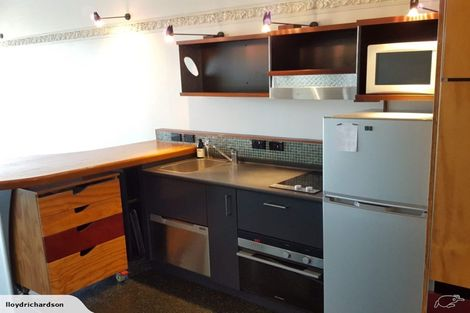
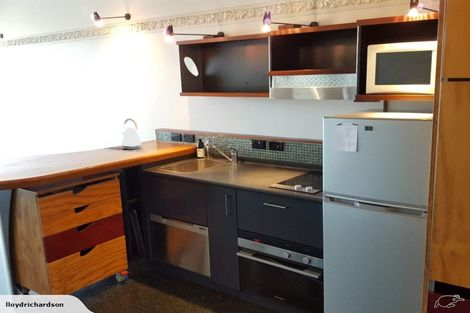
+ kettle [121,117,142,150]
